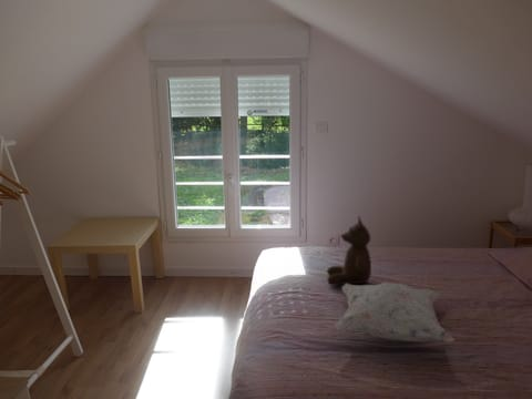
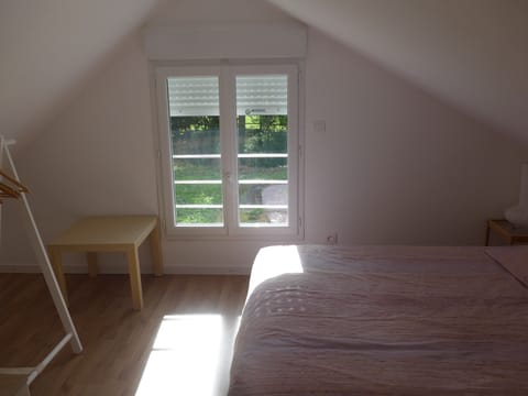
- decorative pillow [334,282,454,344]
- teddy bear [326,215,372,287]
